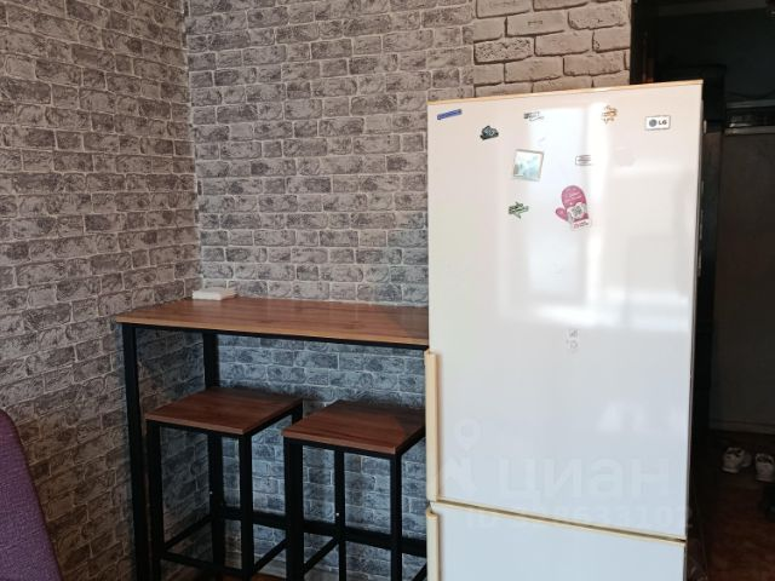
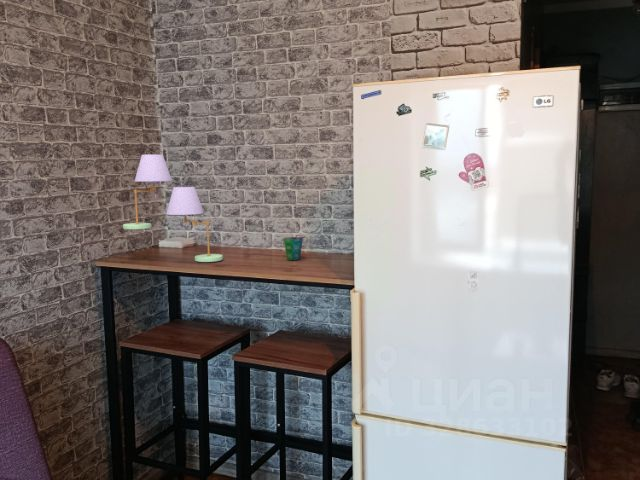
+ cup [282,236,304,261]
+ table lamp [122,154,224,263]
